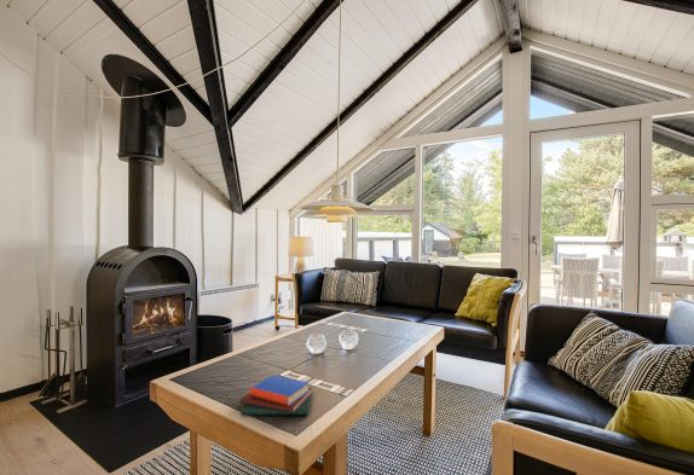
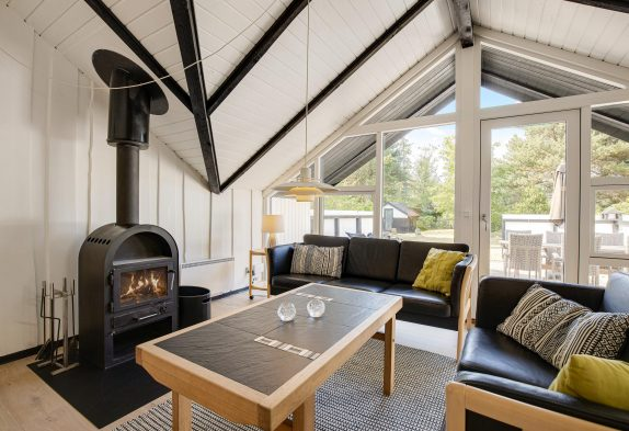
- book [238,373,313,416]
